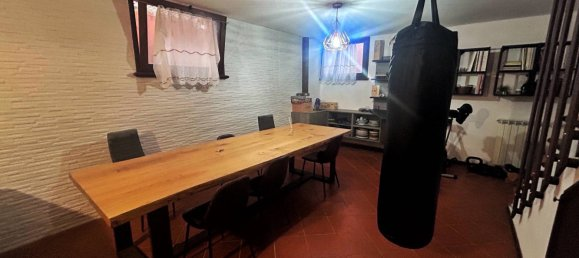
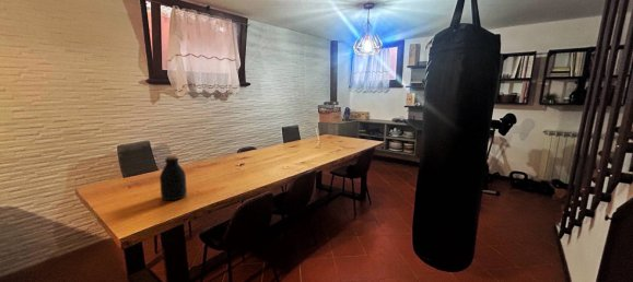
+ bottle [159,154,188,201]
